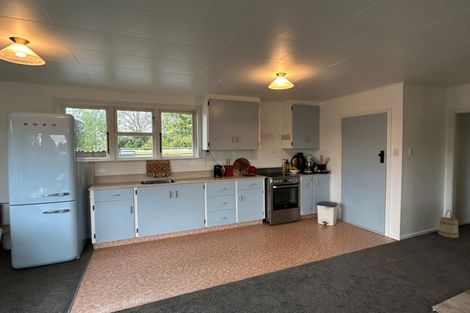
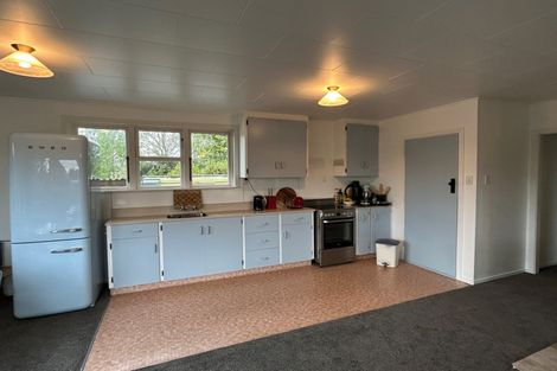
- bucket [437,209,460,239]
